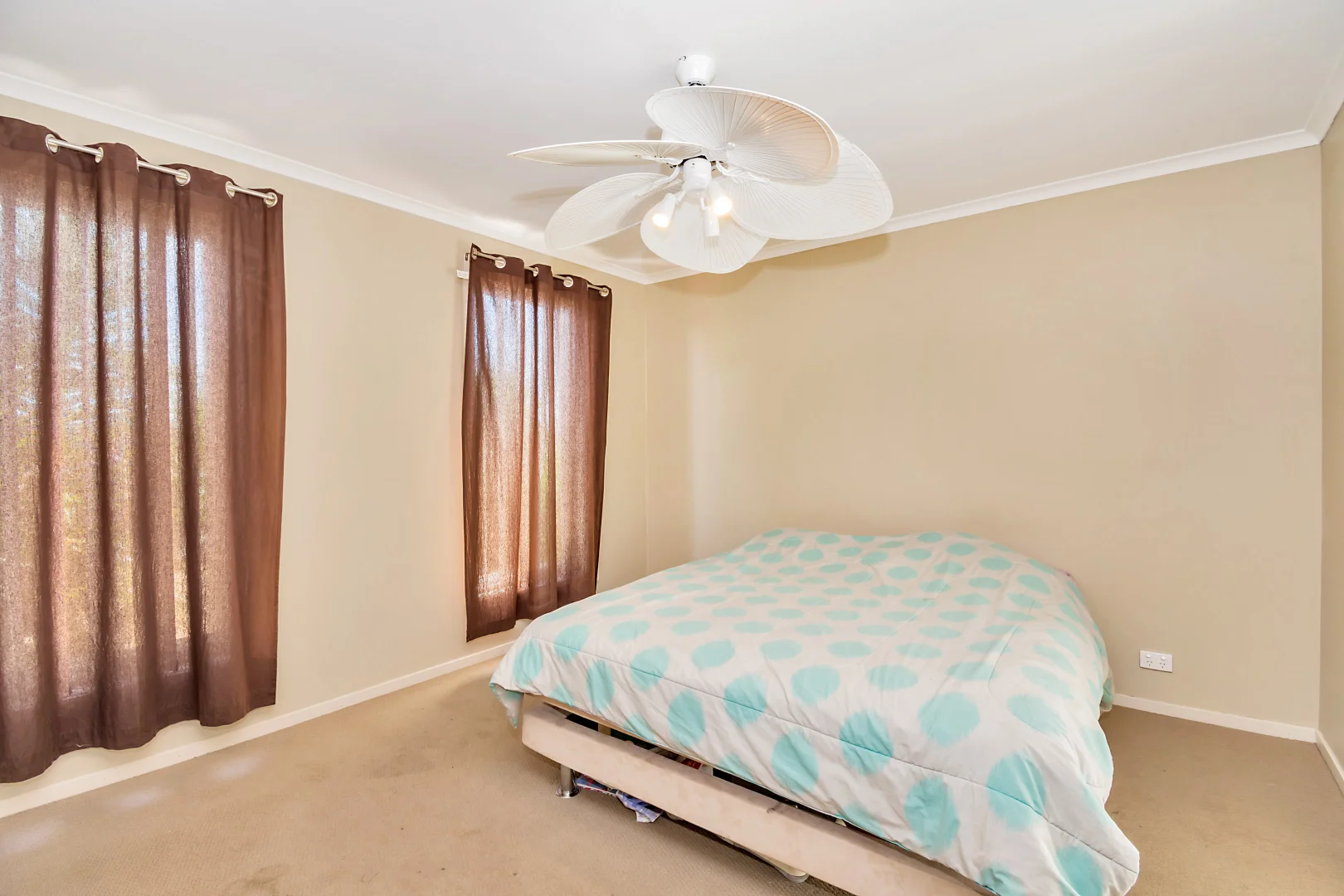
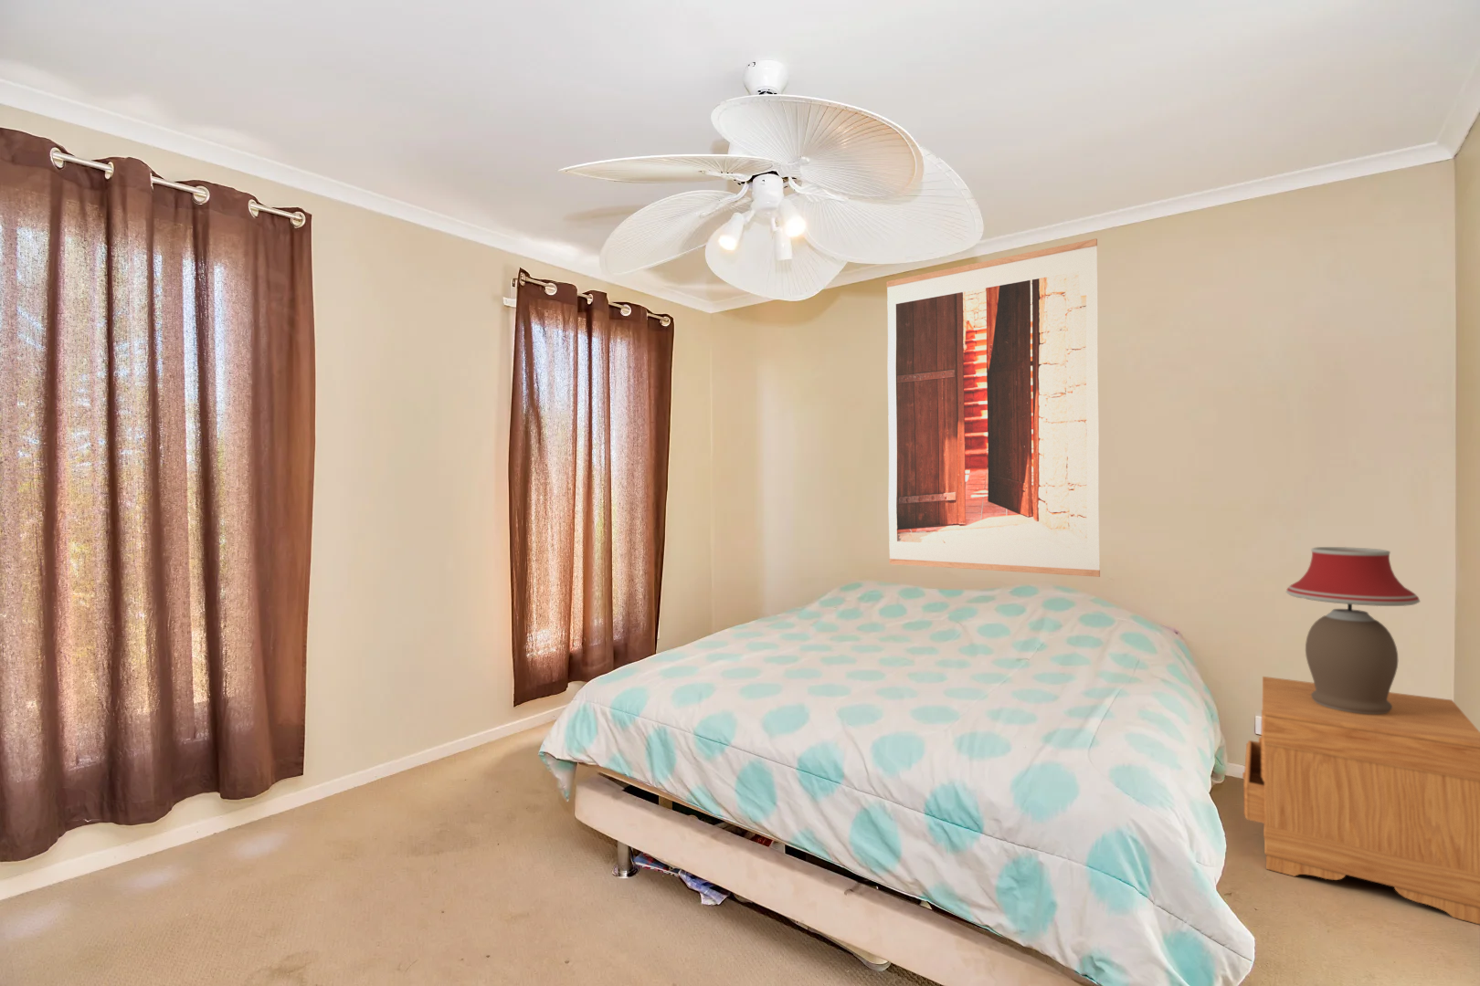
+ table lamp [1285,546,1422,714]
+ wall art [885,238,1101,578]
+ nightstand [1241,676,1480,924]
